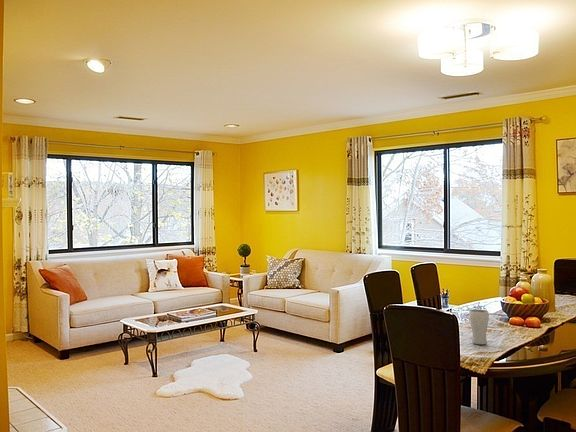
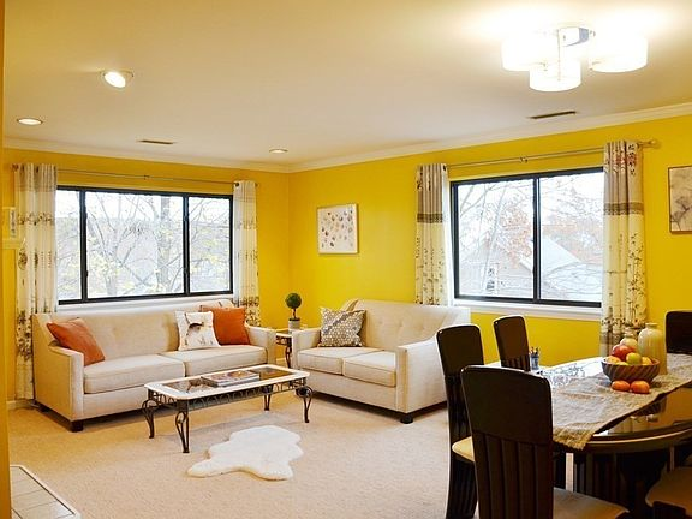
- drinking glass [468,308,490,345]
